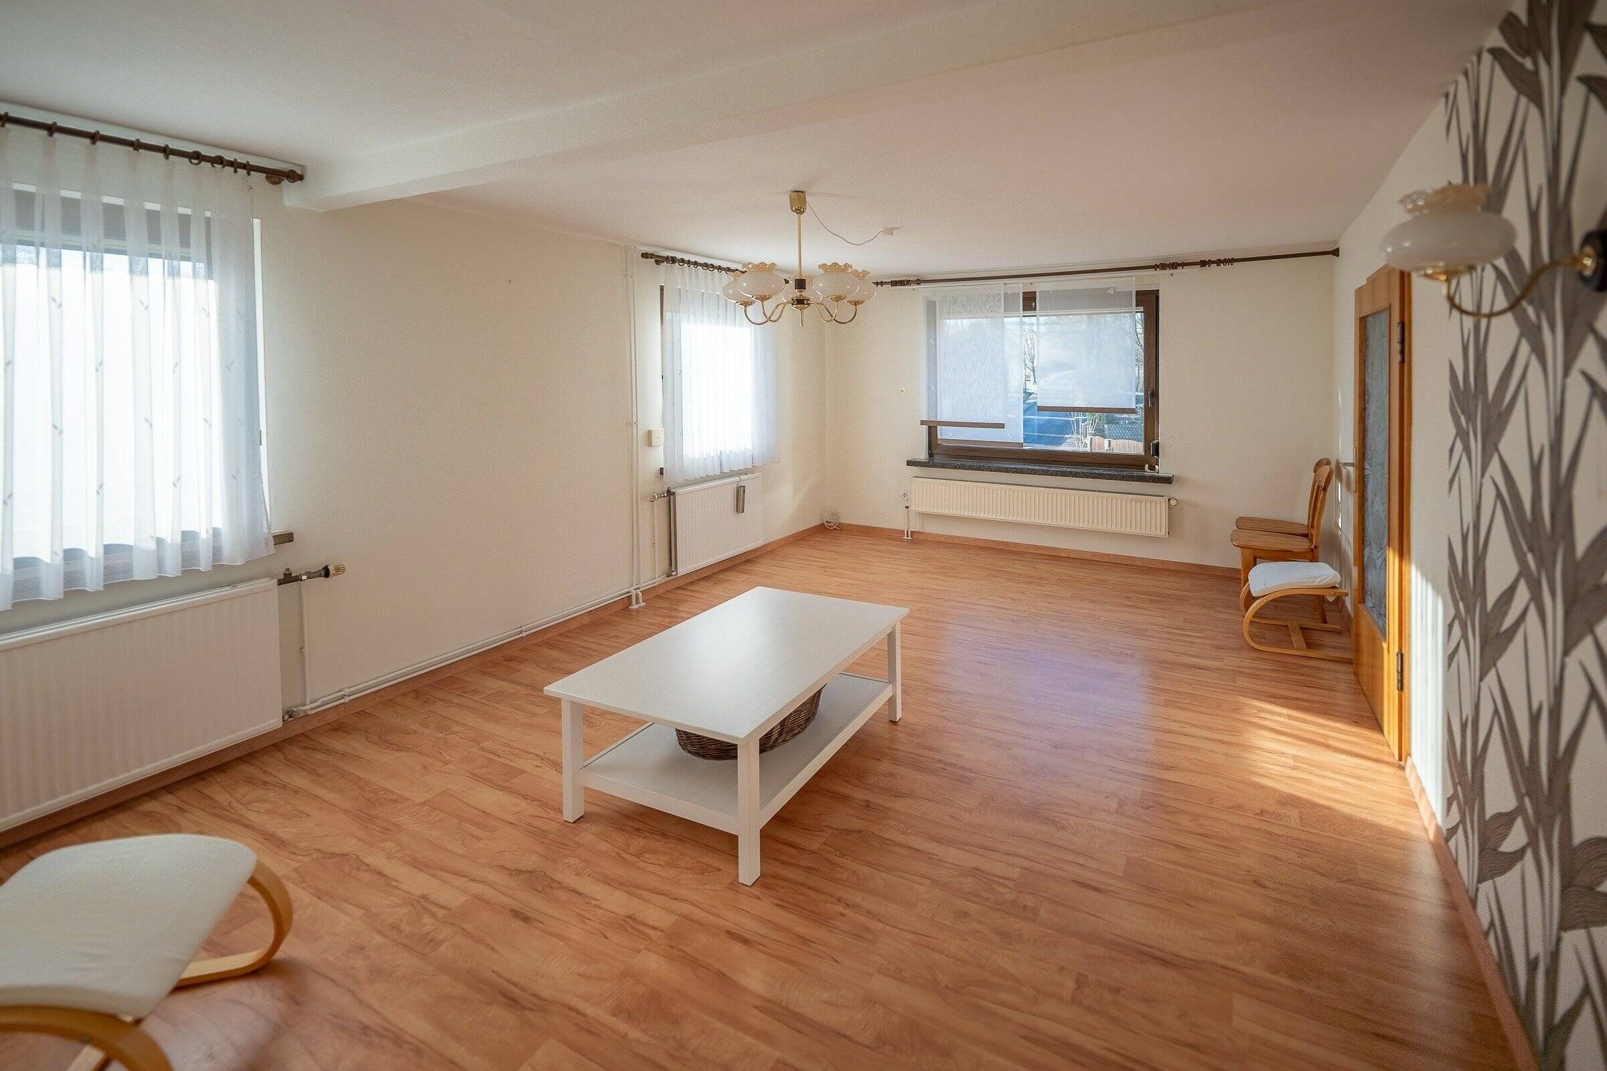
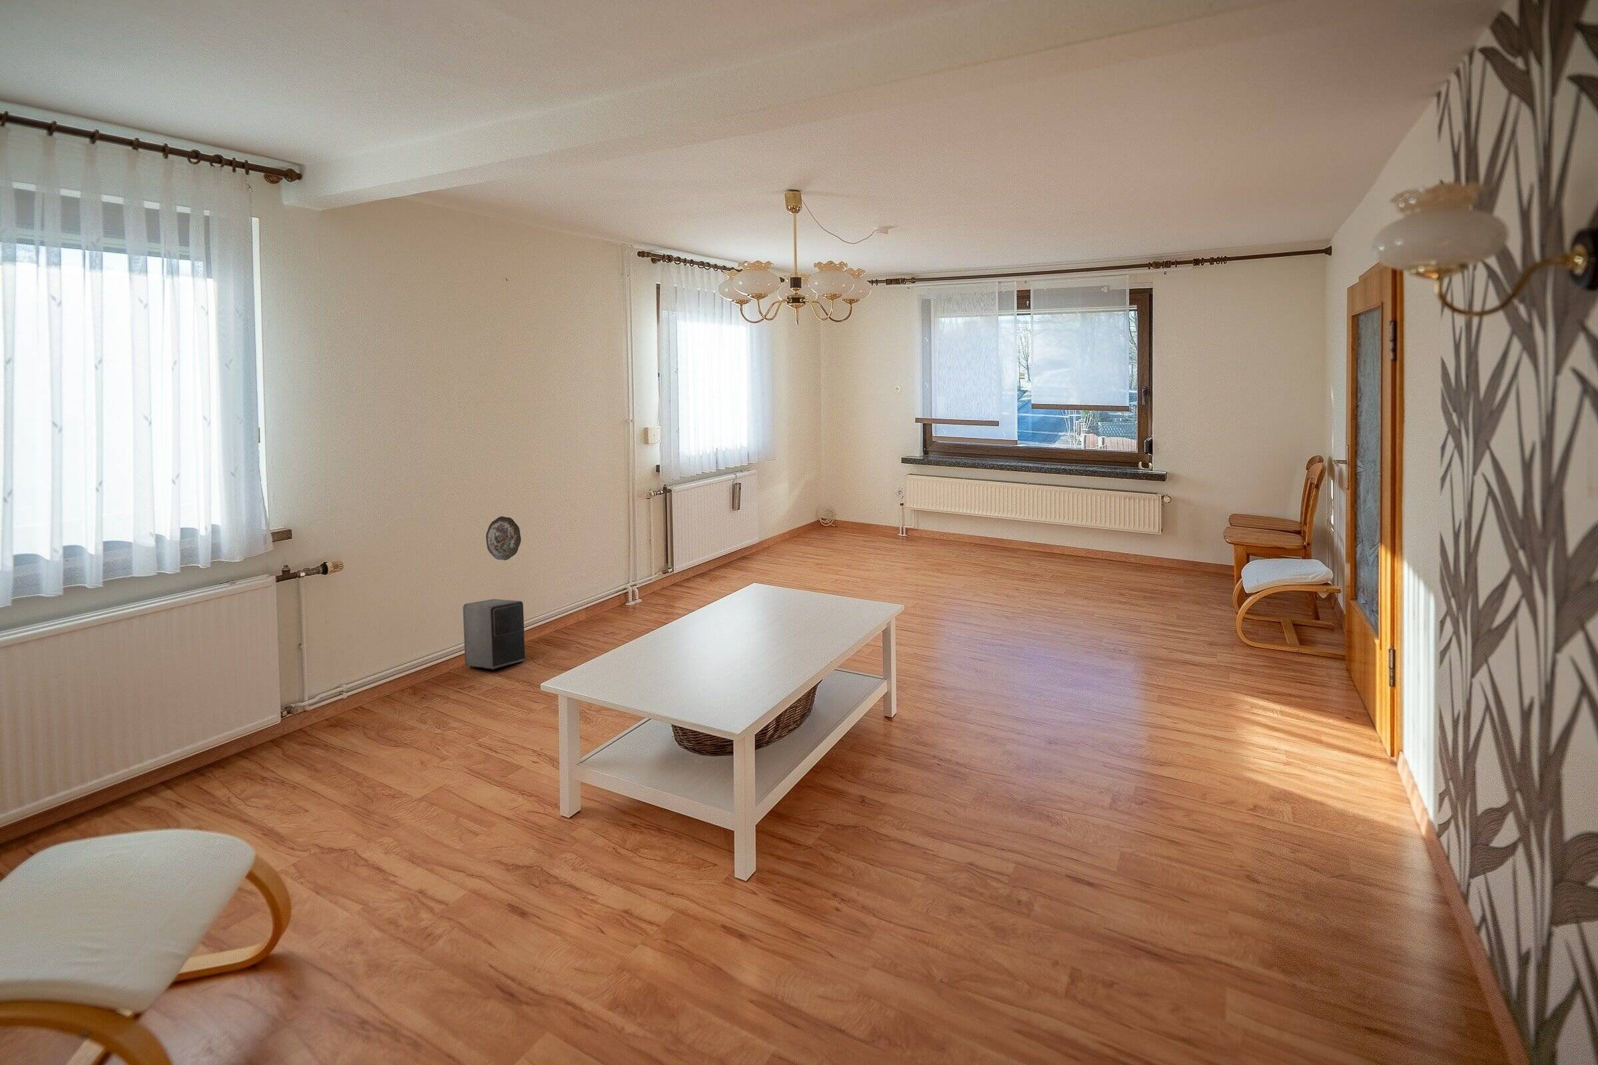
+ speaker [463,598,526,670]
+ decorative plate [485,516,521,561]
